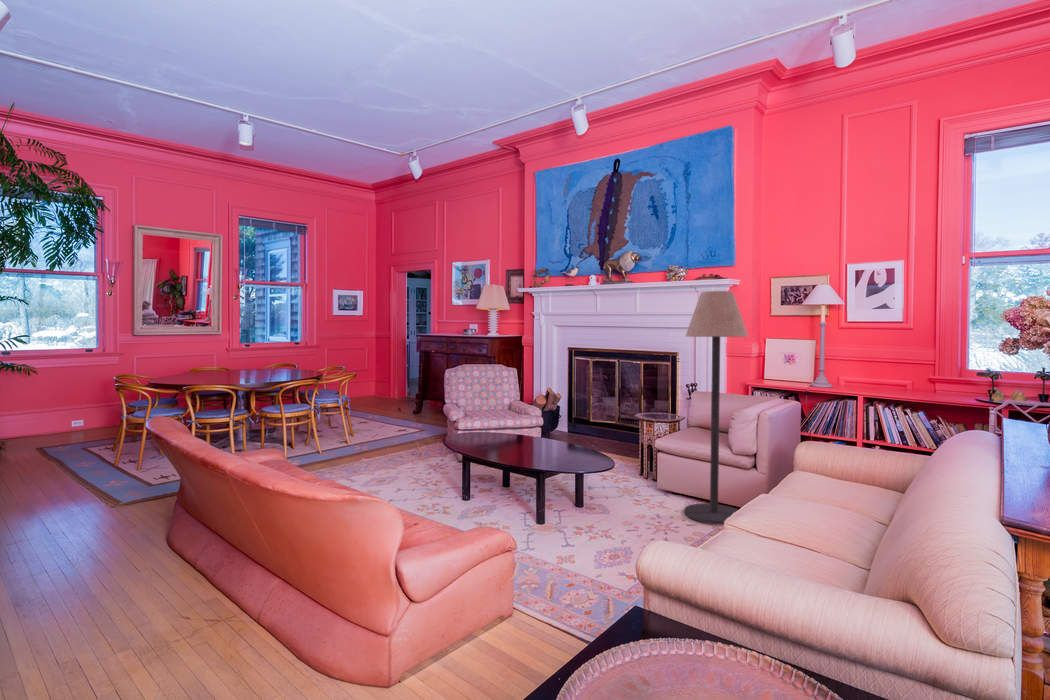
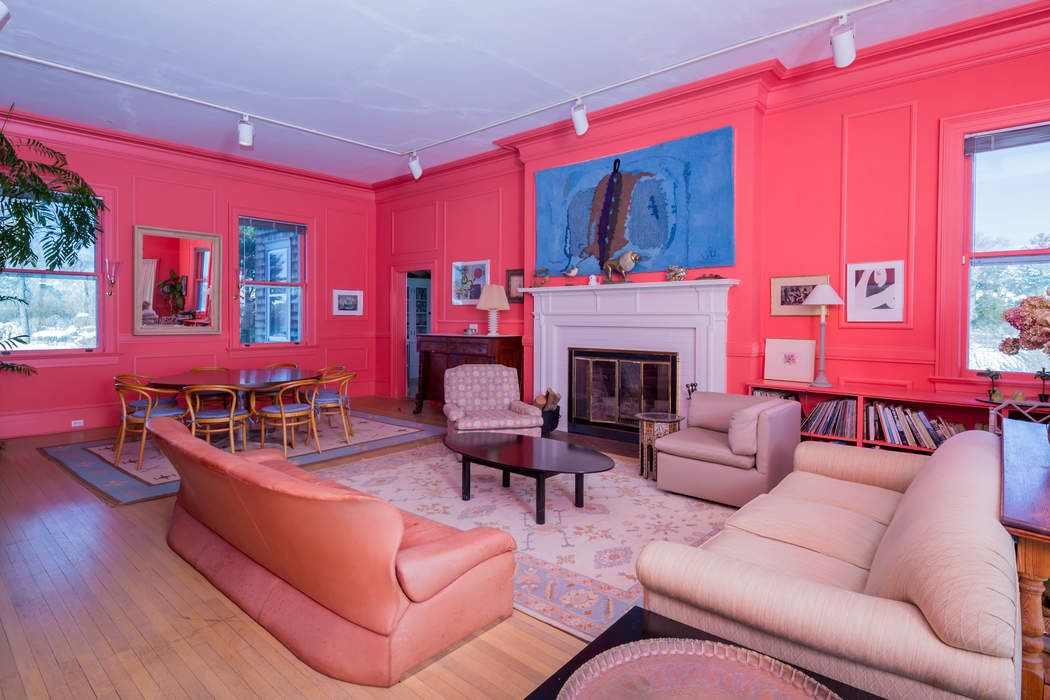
- floor lamp [683,290,749,526]
